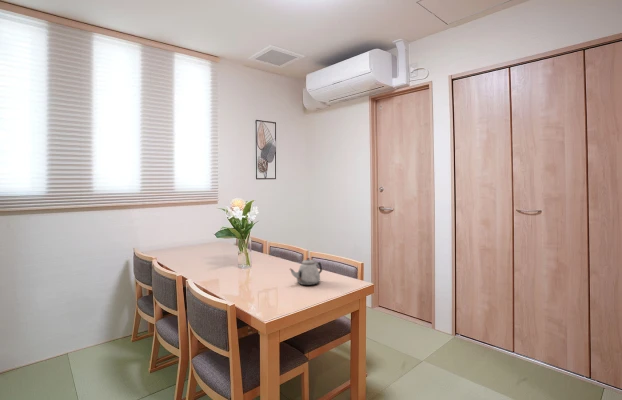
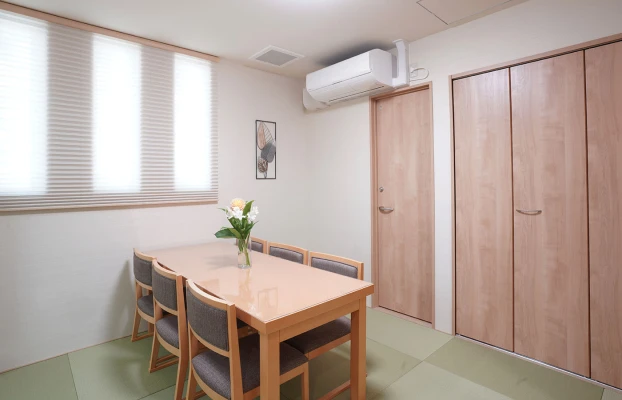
- teapot [289,257,323,286]
